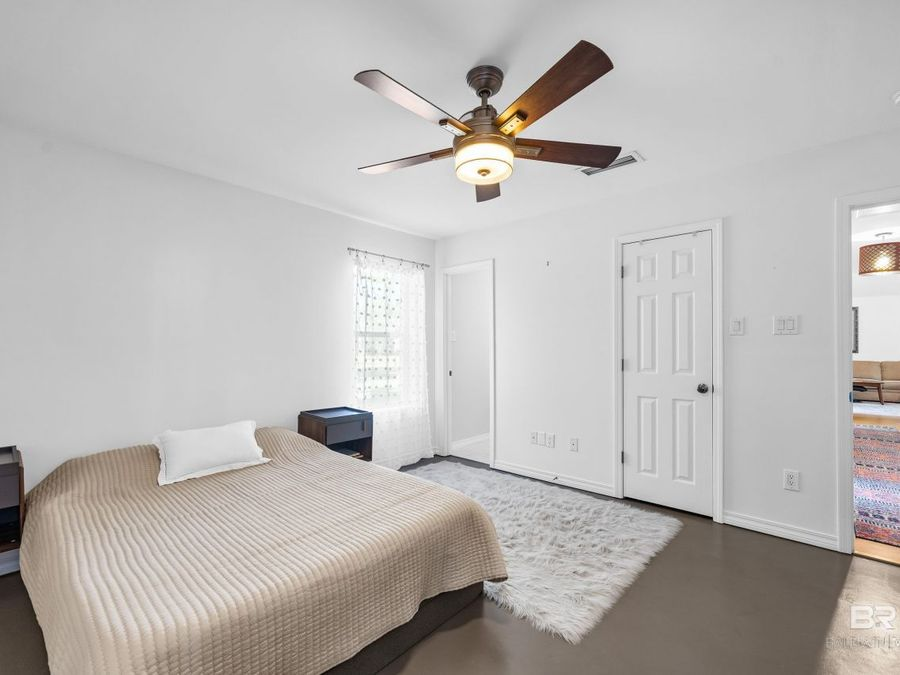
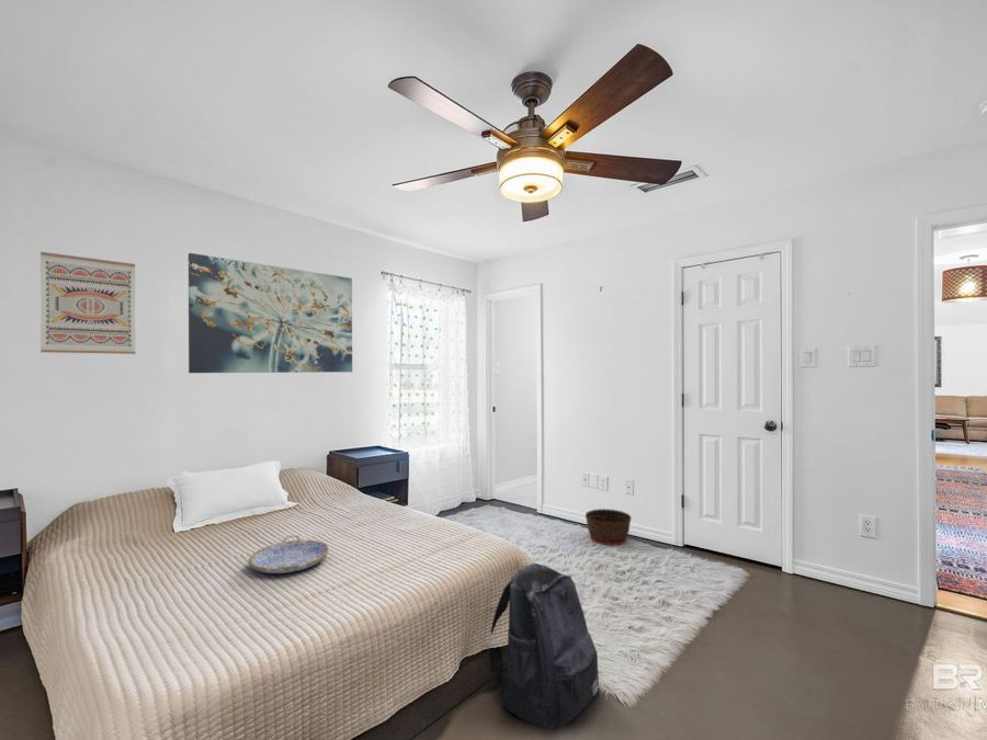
+ wall art [188,252,353,374]
+ wall art [39,251,136,355]
+ serving tray [248,534,330,574]
+ backpack [488,562,601,731]
+ basket [585,508,633,547]
